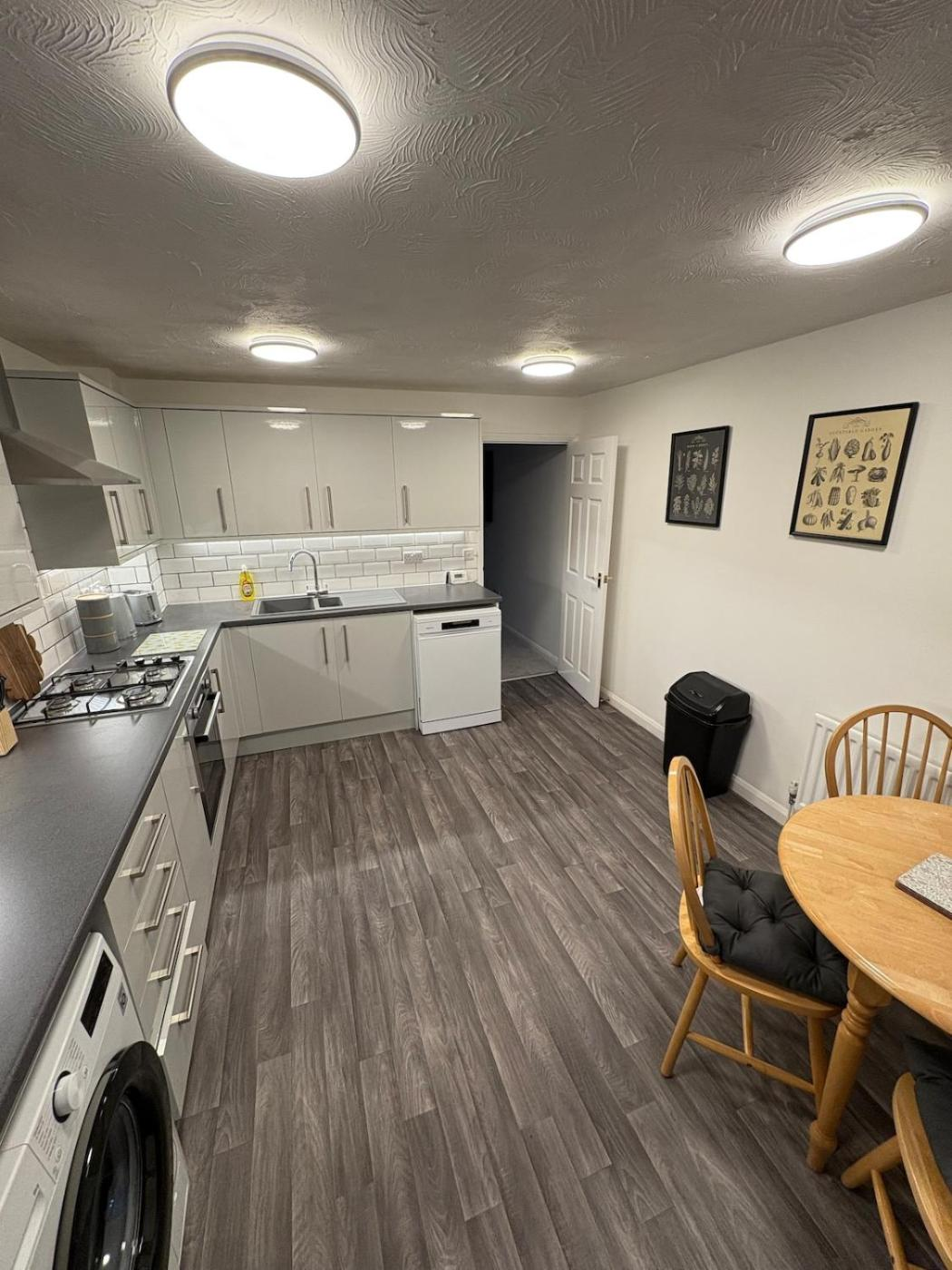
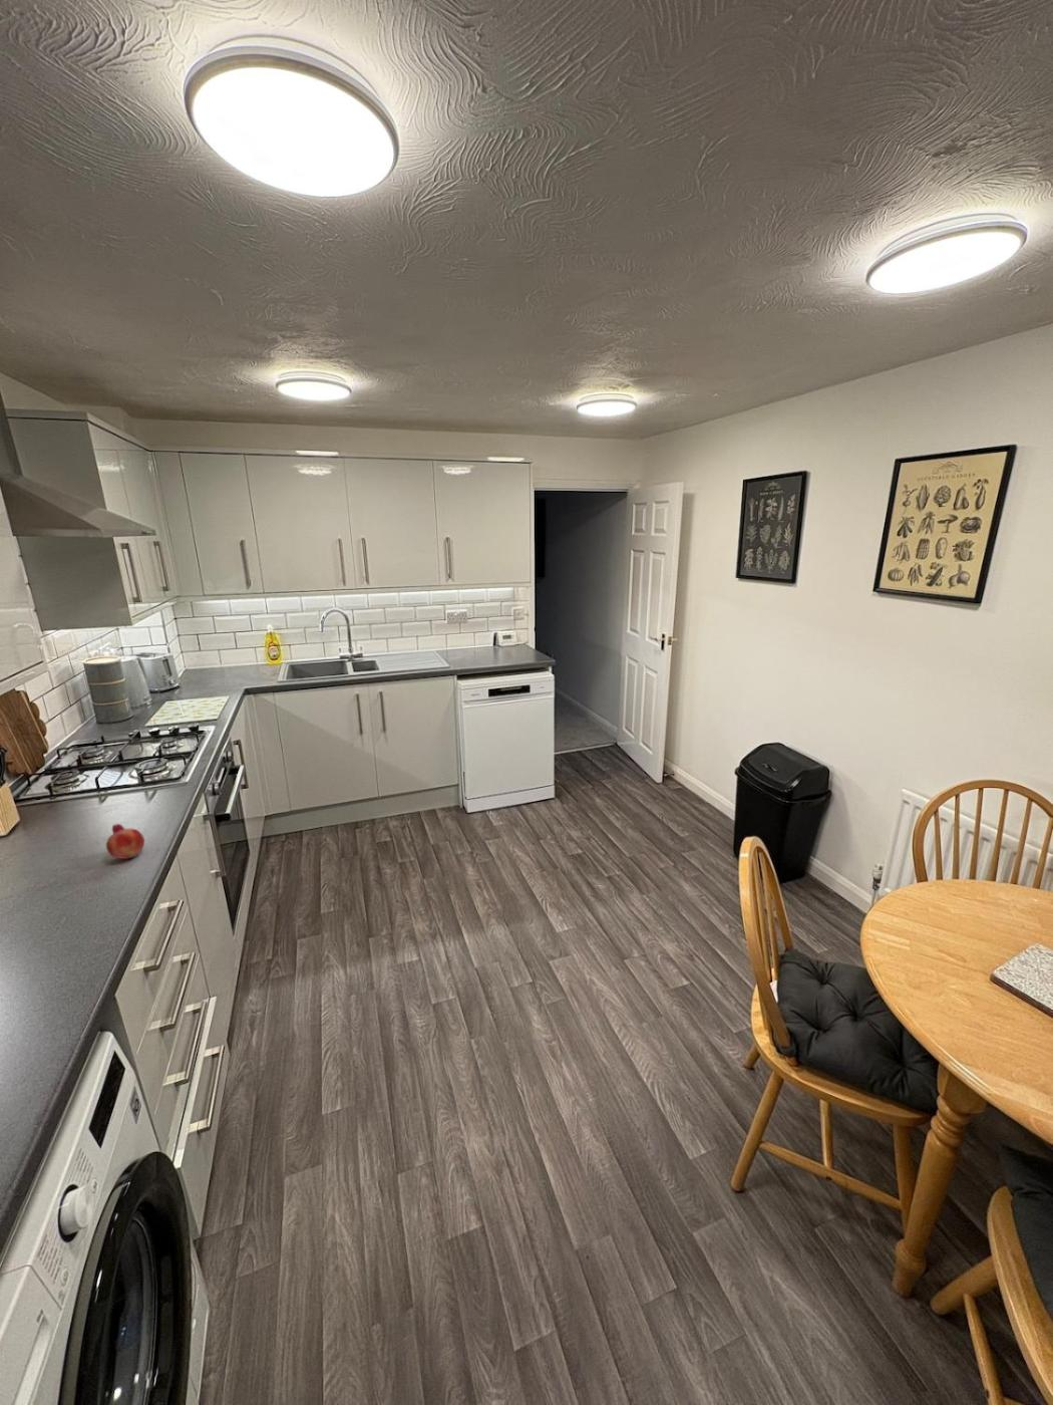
+ fruit [105,823,145,860]
